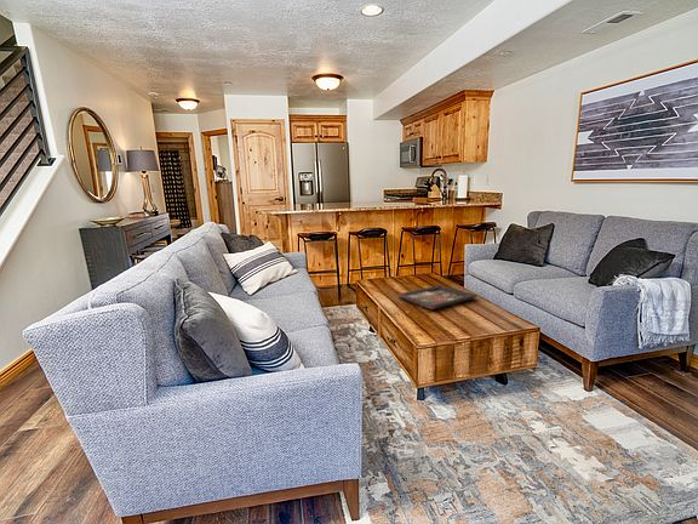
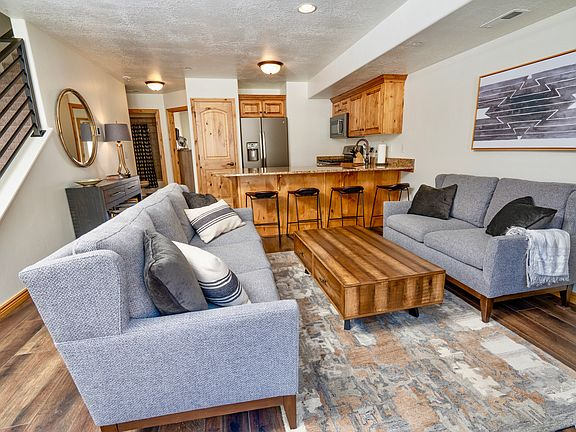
- decorative tray [397,284,479,311]
